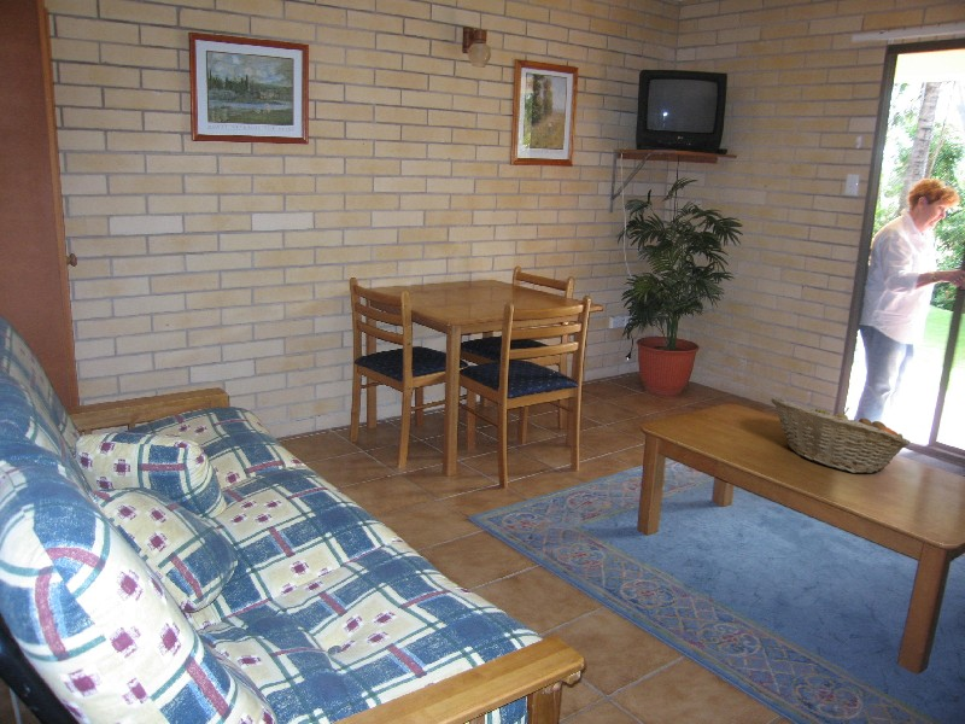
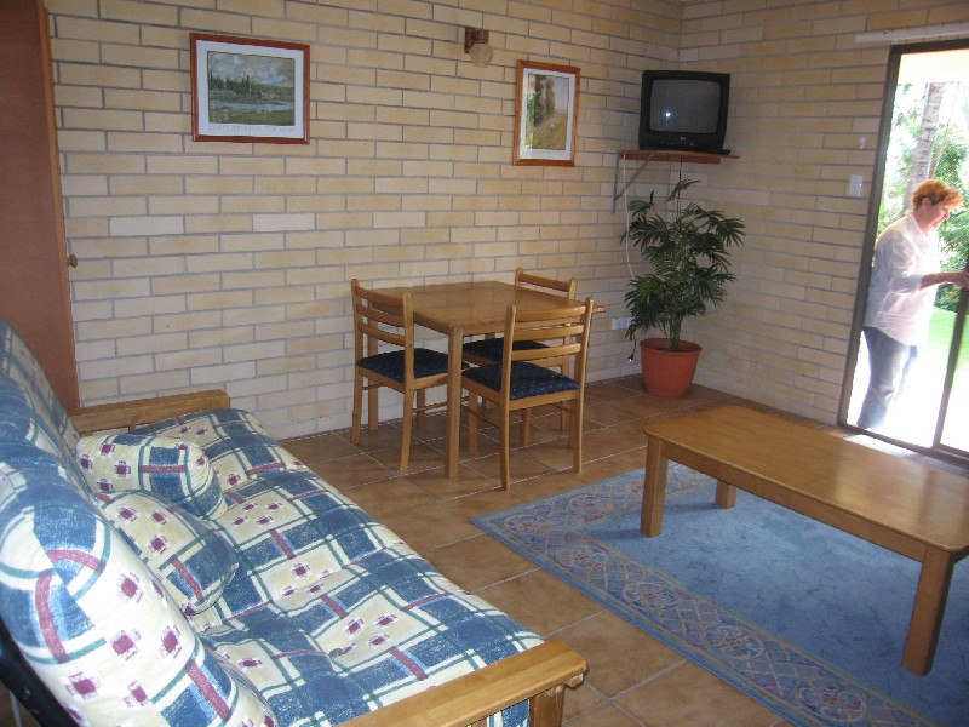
- fruit basket [771,397,912,474]
